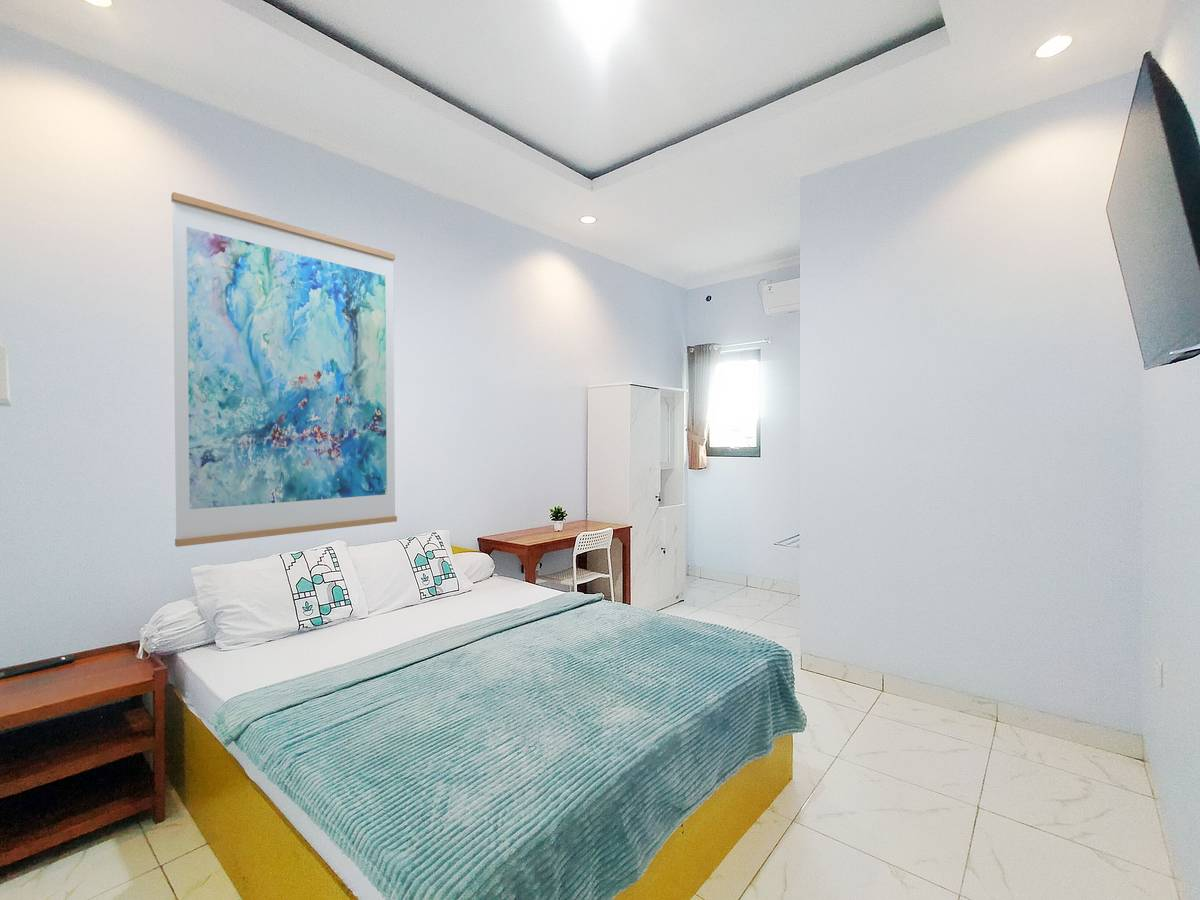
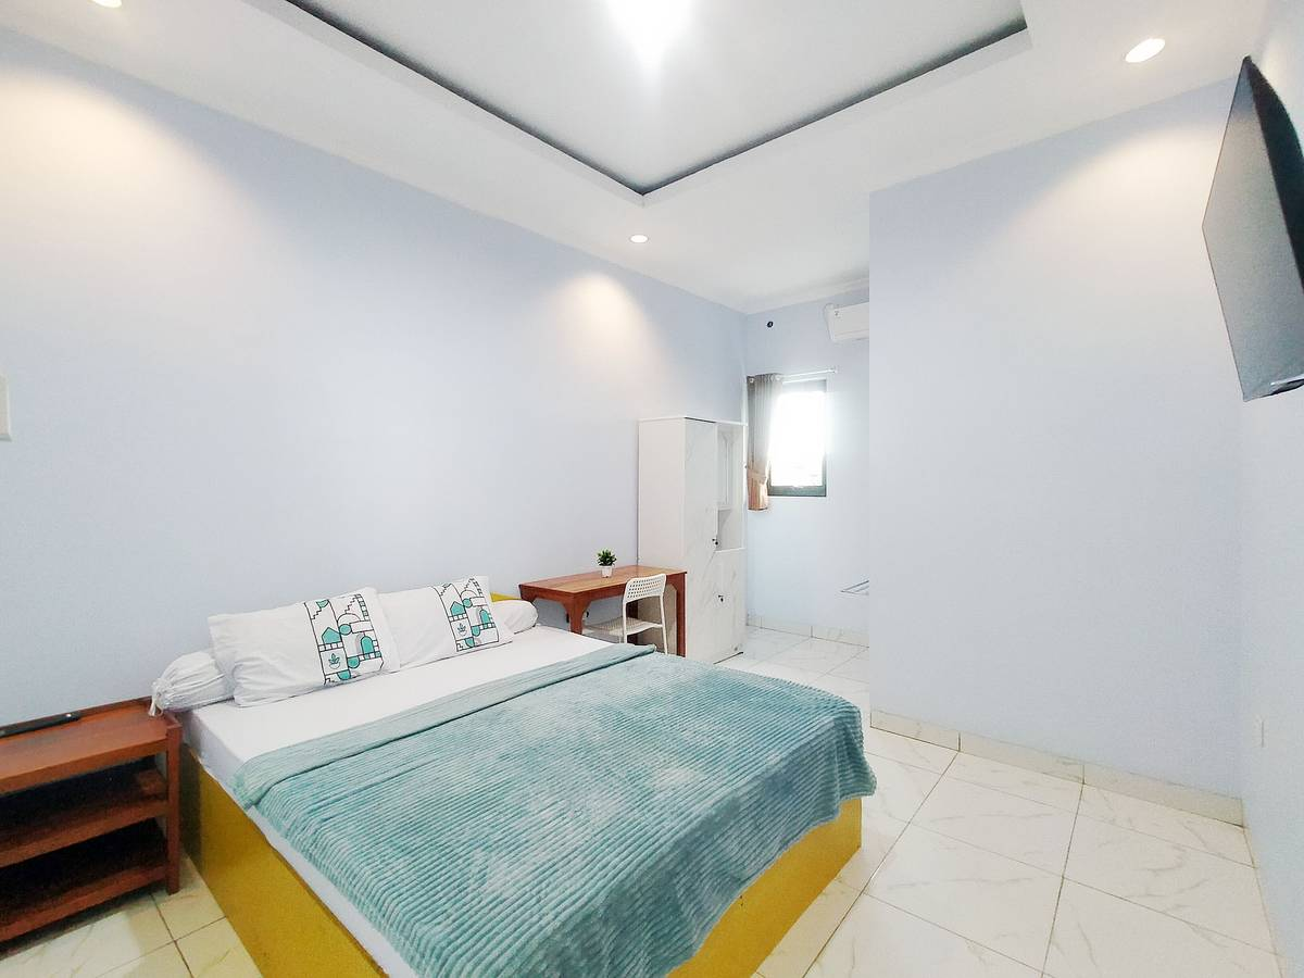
- wall art [170,191,398,548]
